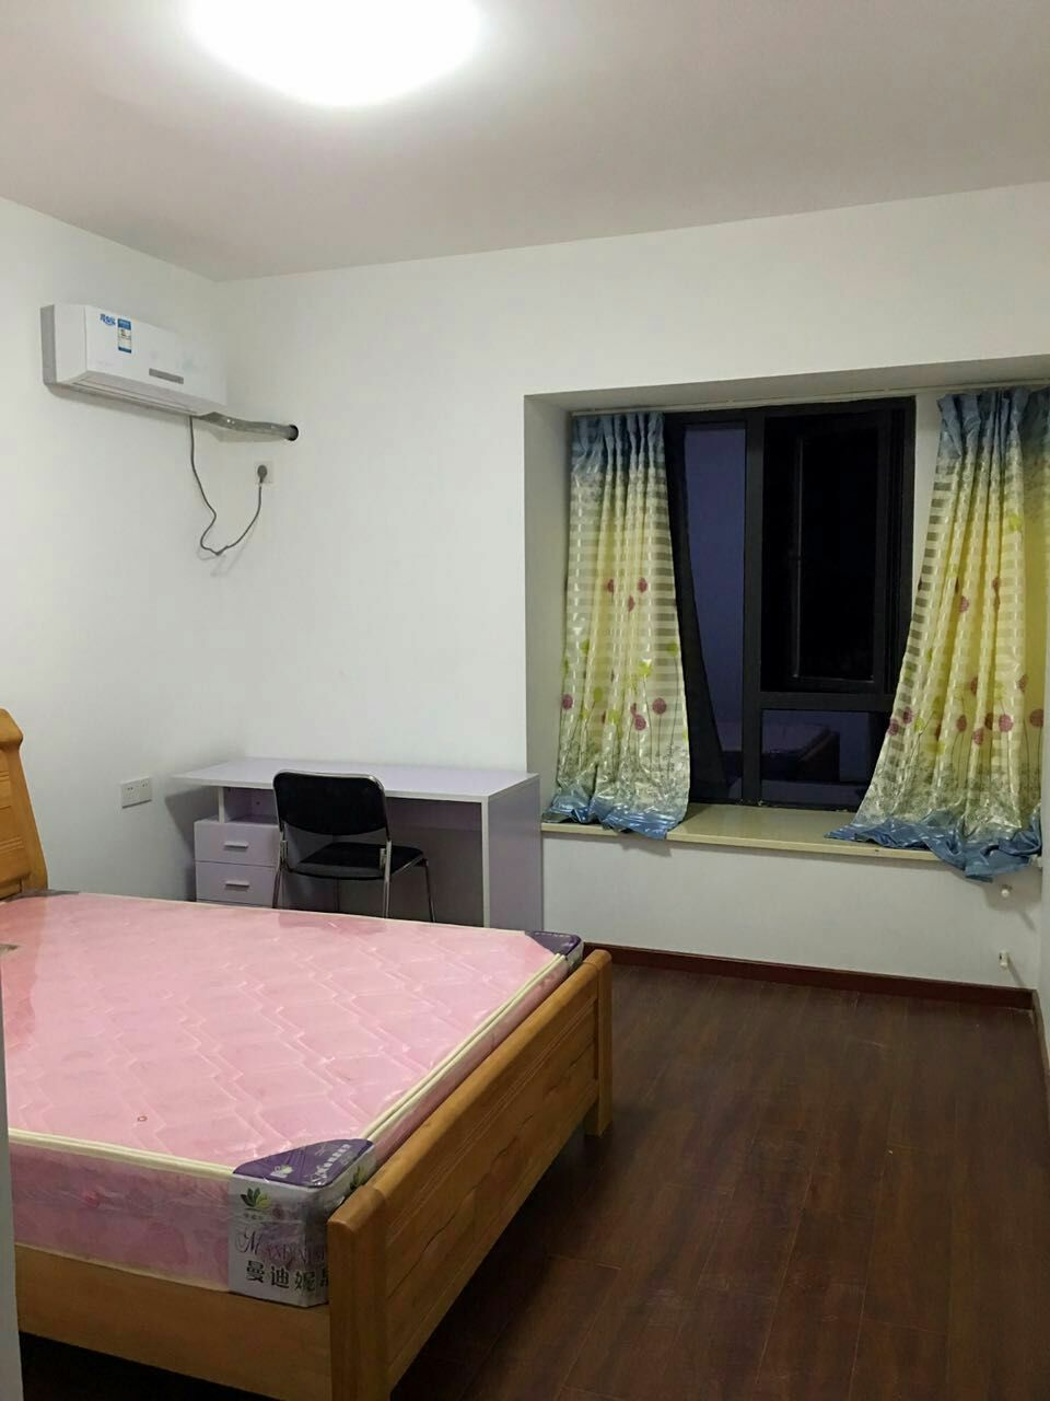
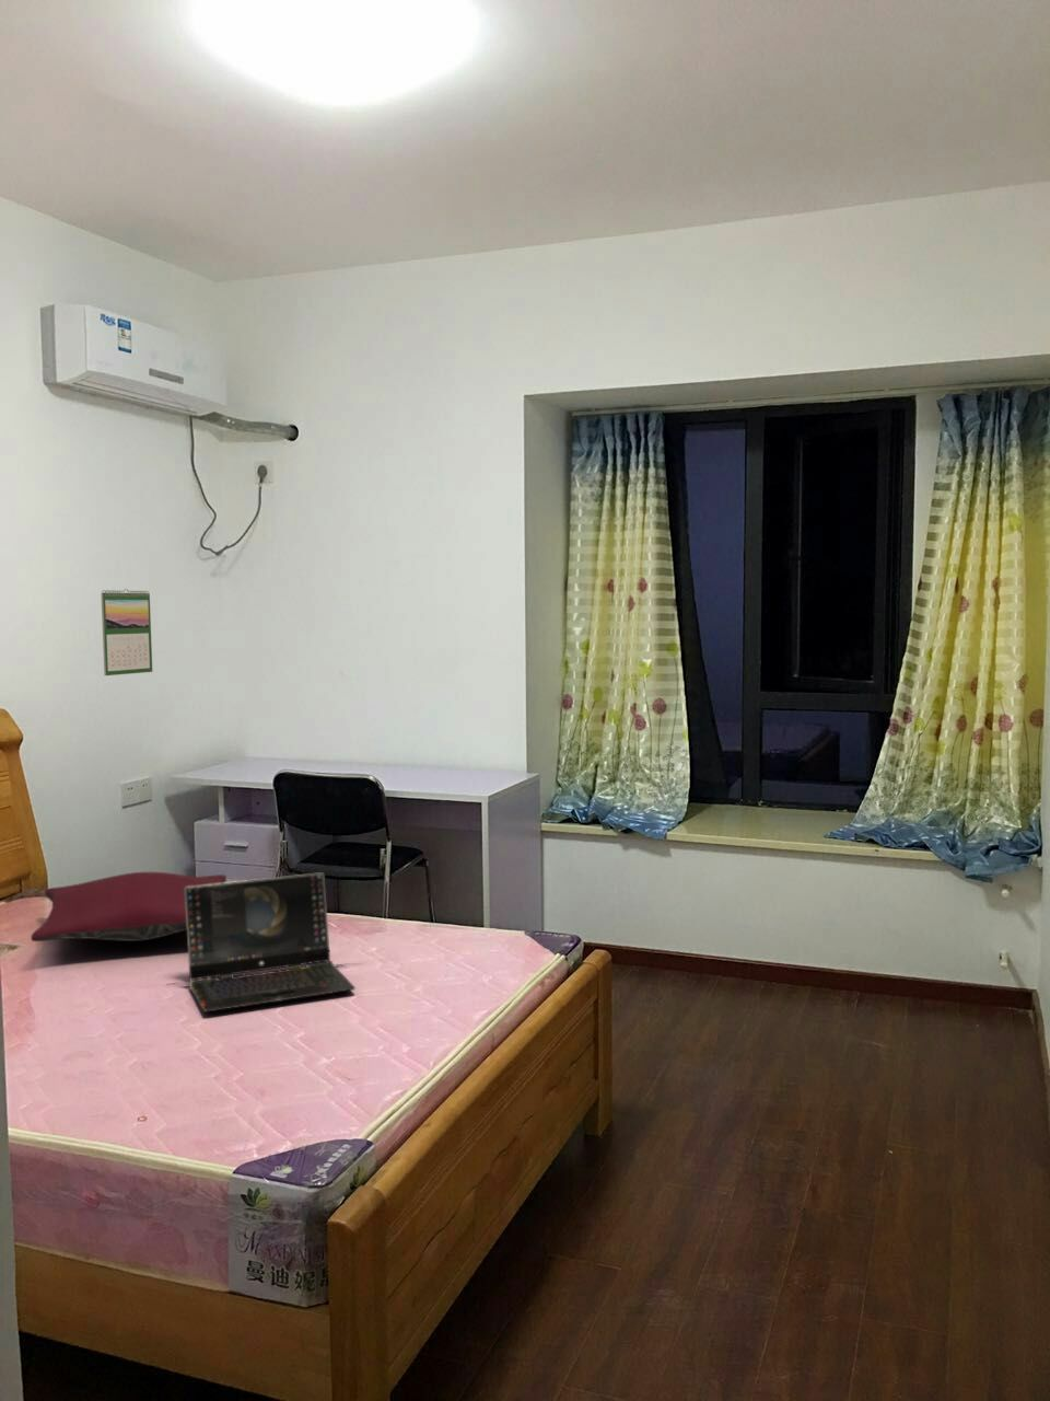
+ laptop computer [184,871,356,1014]
+ pillow [30,871,227,942]
+ calendar [99,588,153,676]
